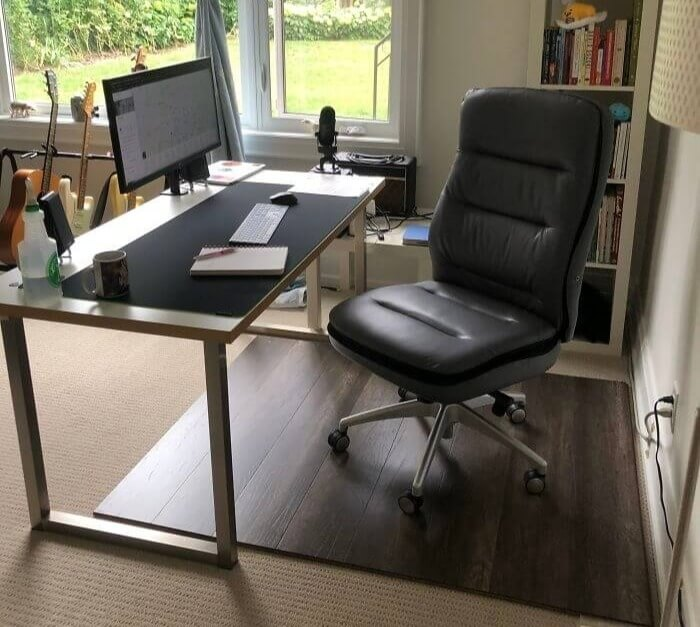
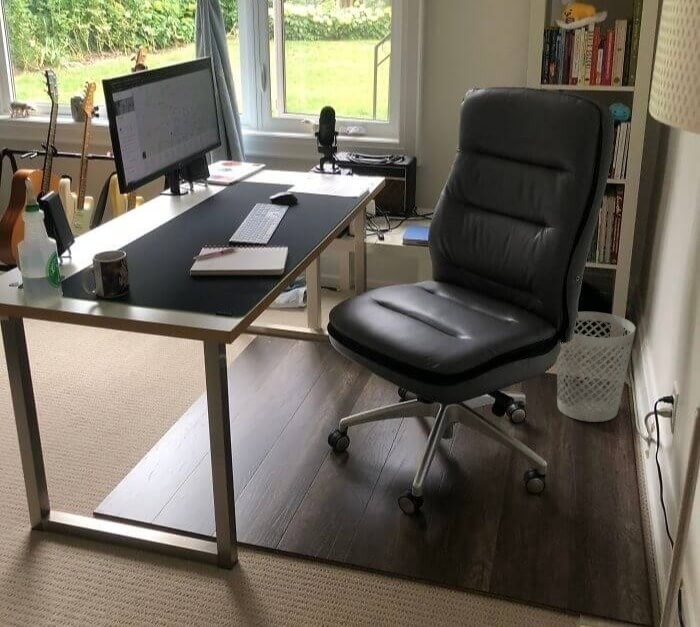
+ wastebasket [556,311,637,423]
